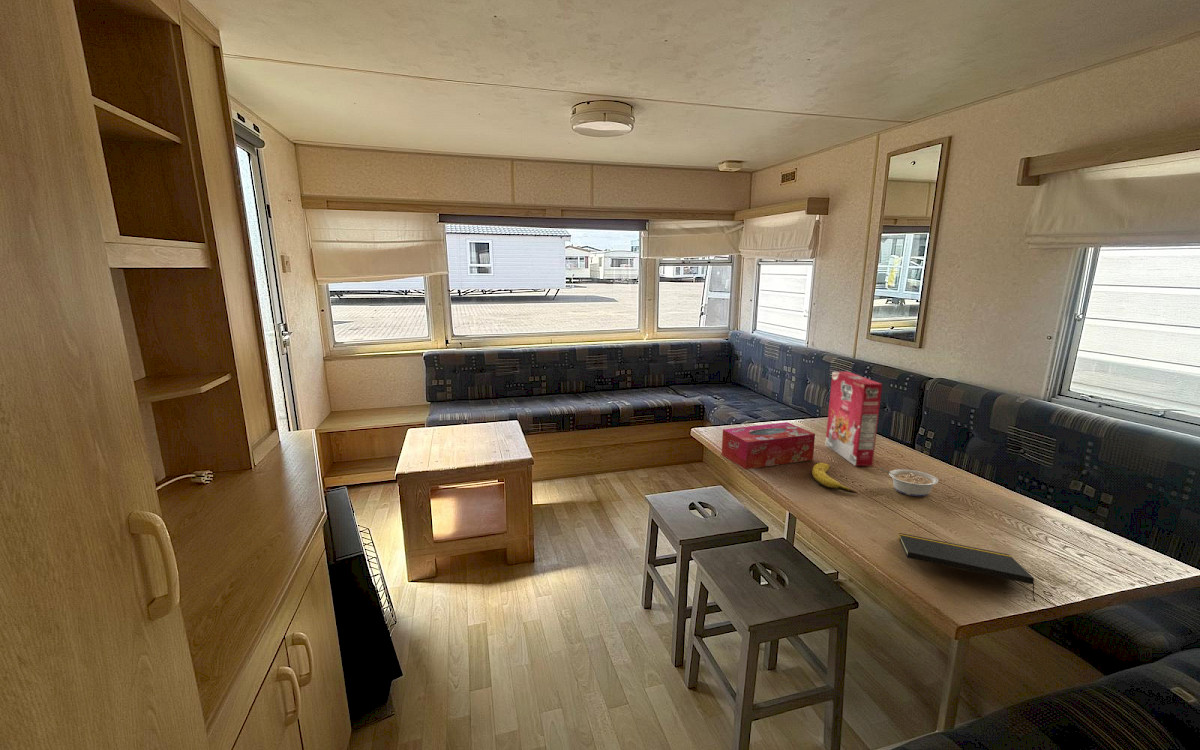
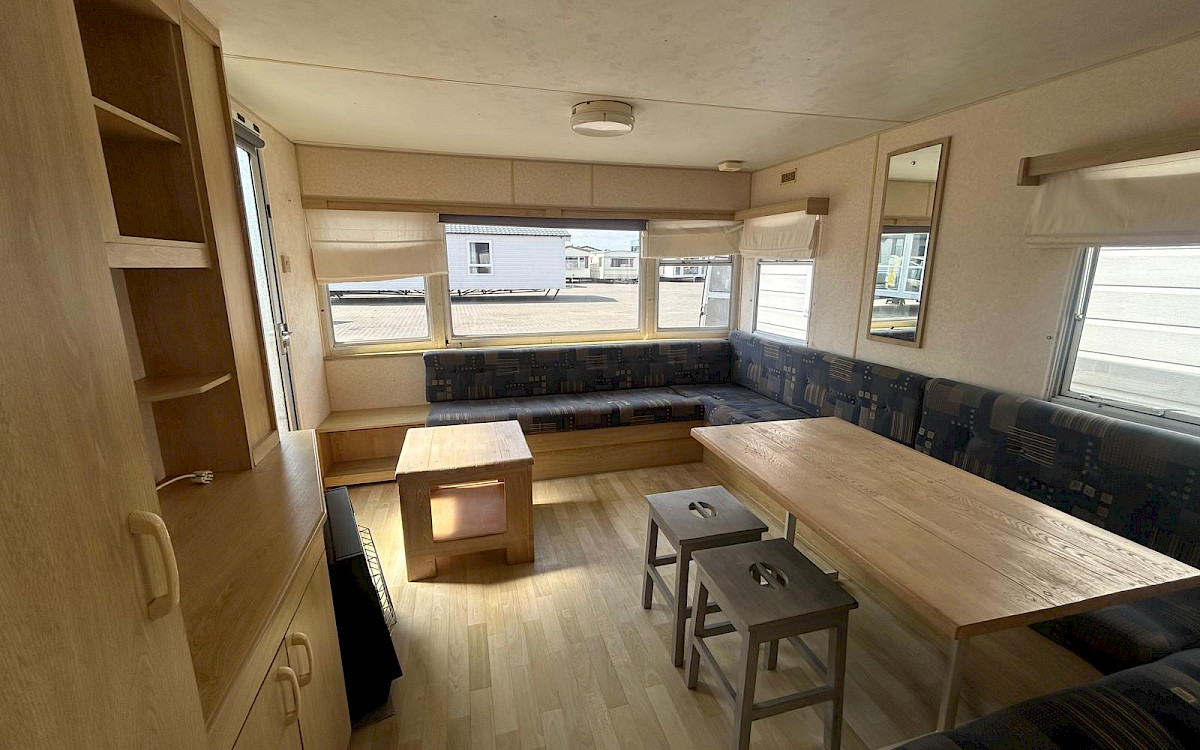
- legume [879,467,939,497]
- notepad [898,532,1035,599]
- cereal box [824,371,883,467]
- banana [811,462,859,494]
- tissue box [721,421,816,470]
